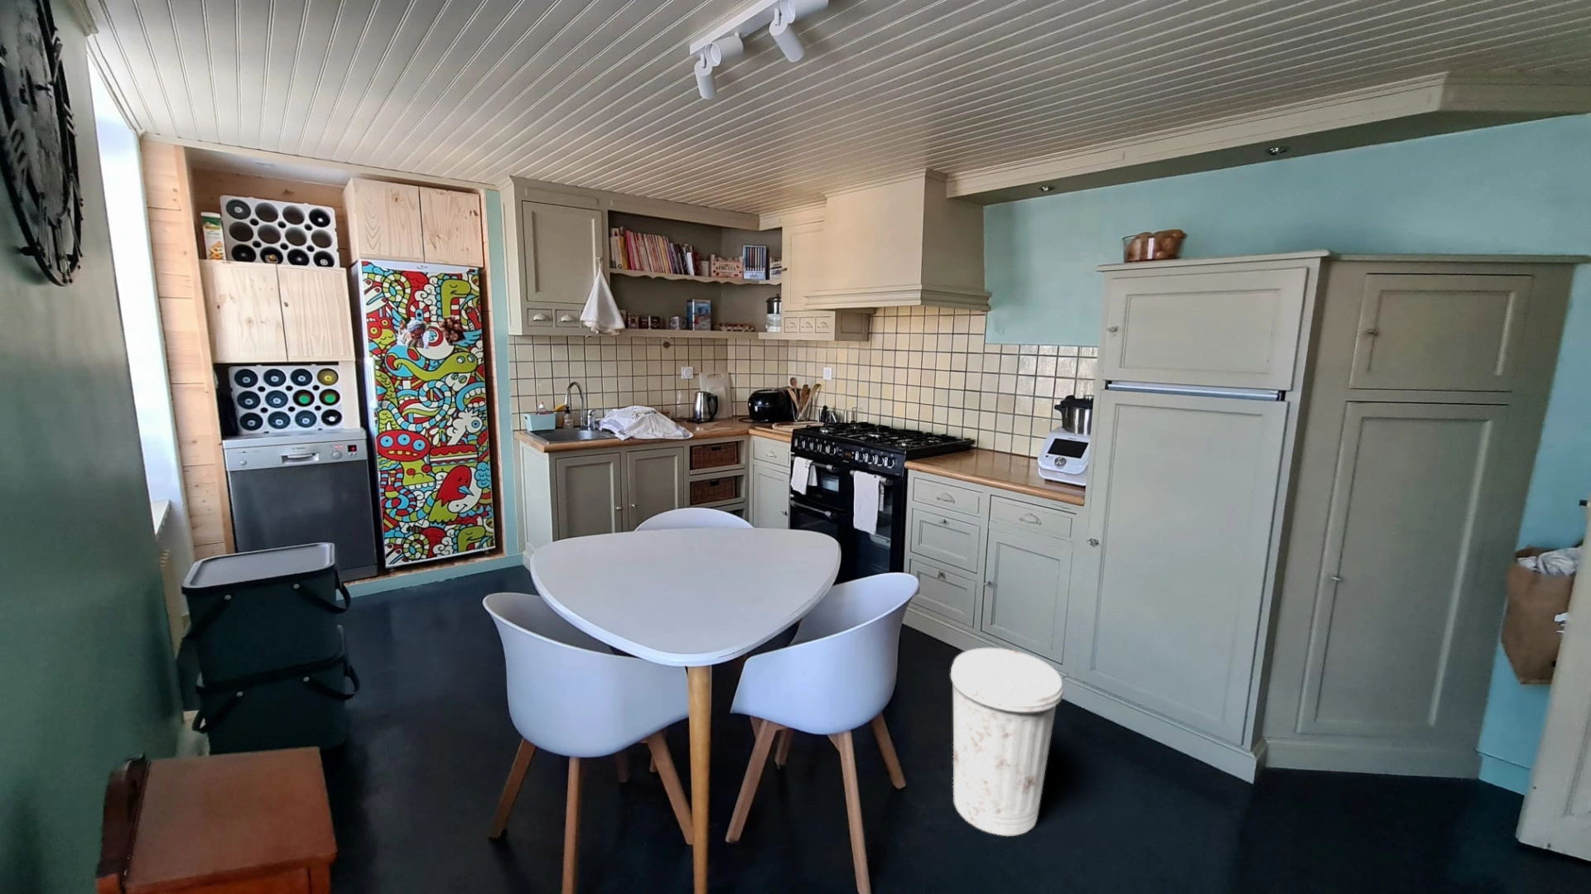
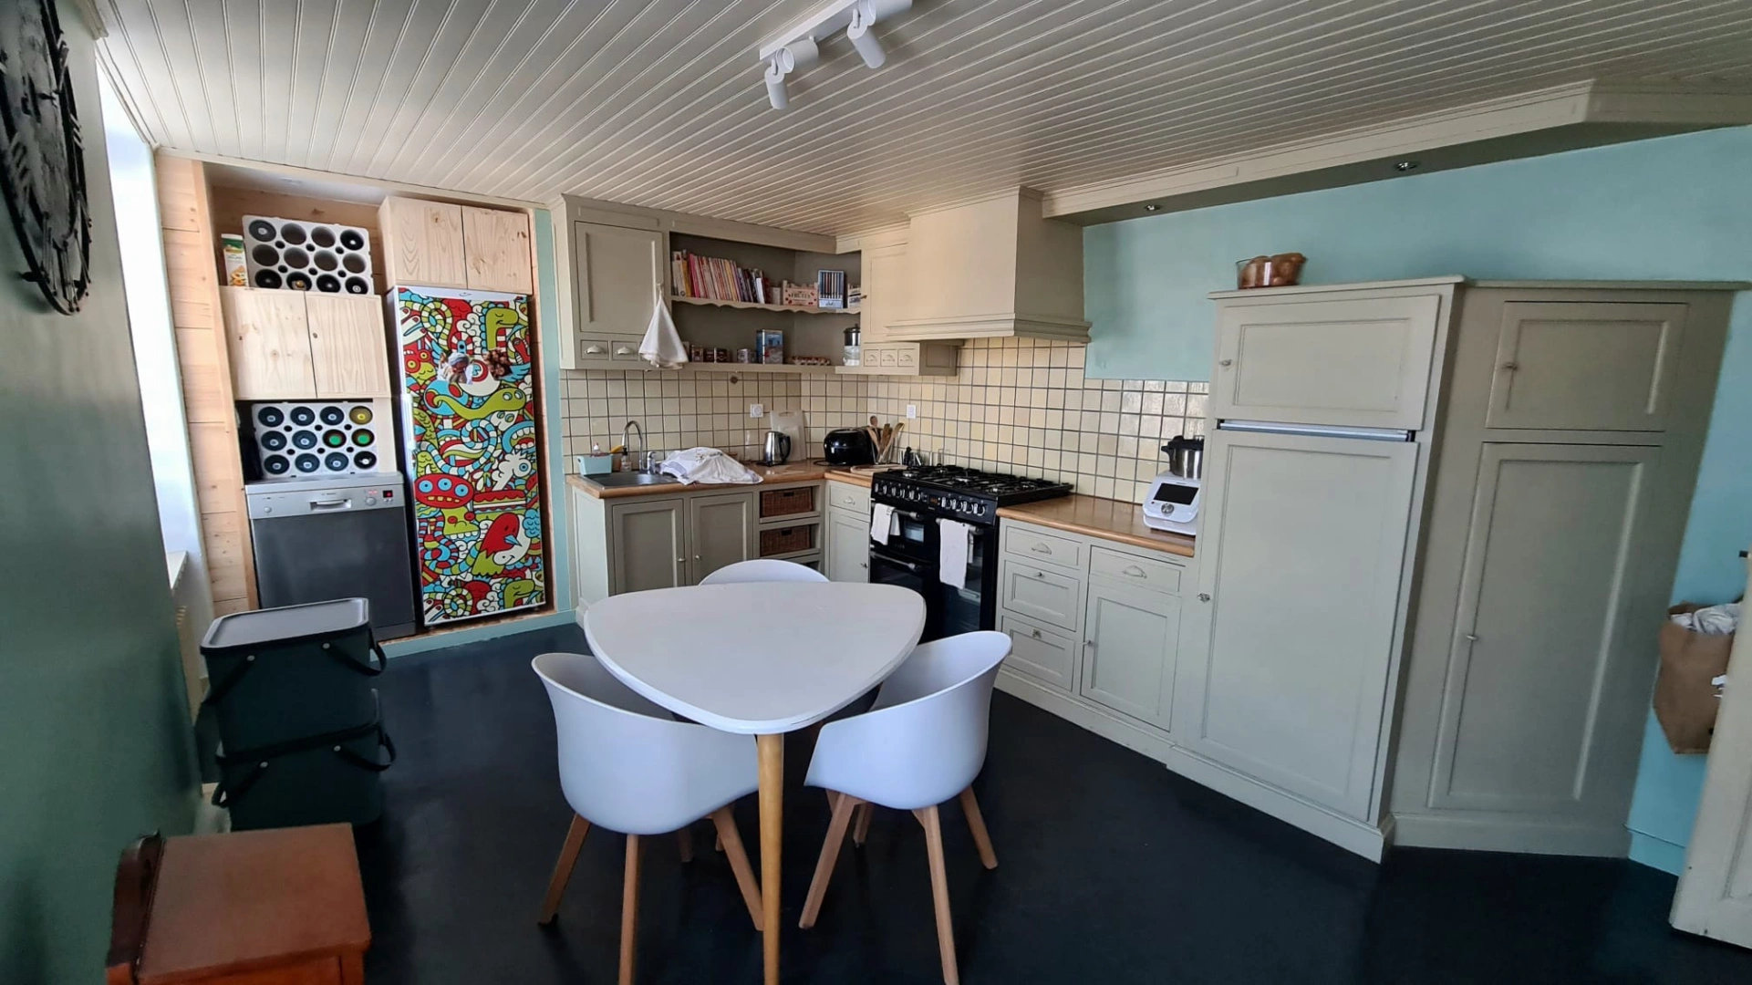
- trash can [950,647,1064,837]
